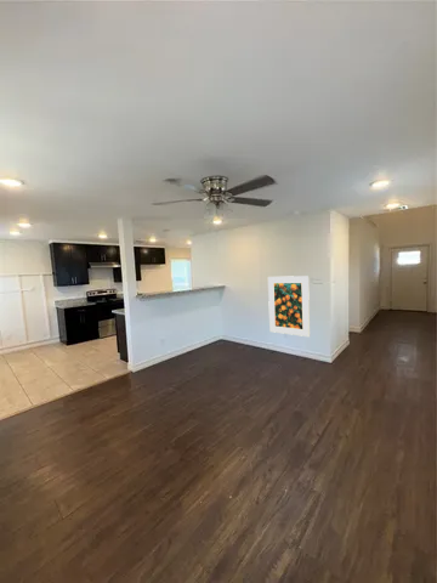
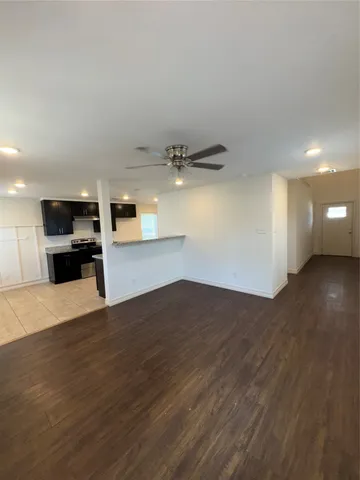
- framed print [267,274,311,338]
